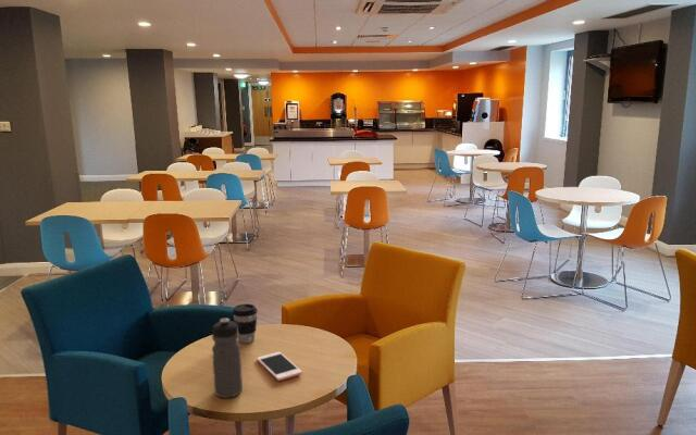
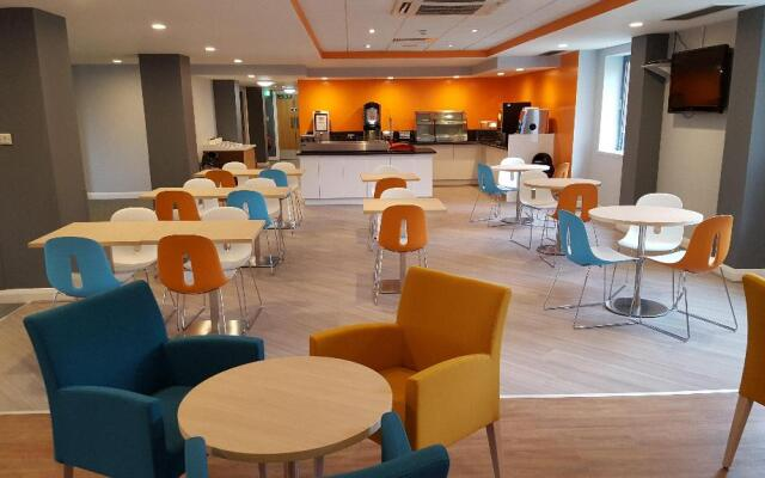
- cell phone [256,351,303,382]
- water bottle [211,318,244,399]
- coffee cup [232,302,259,345]
